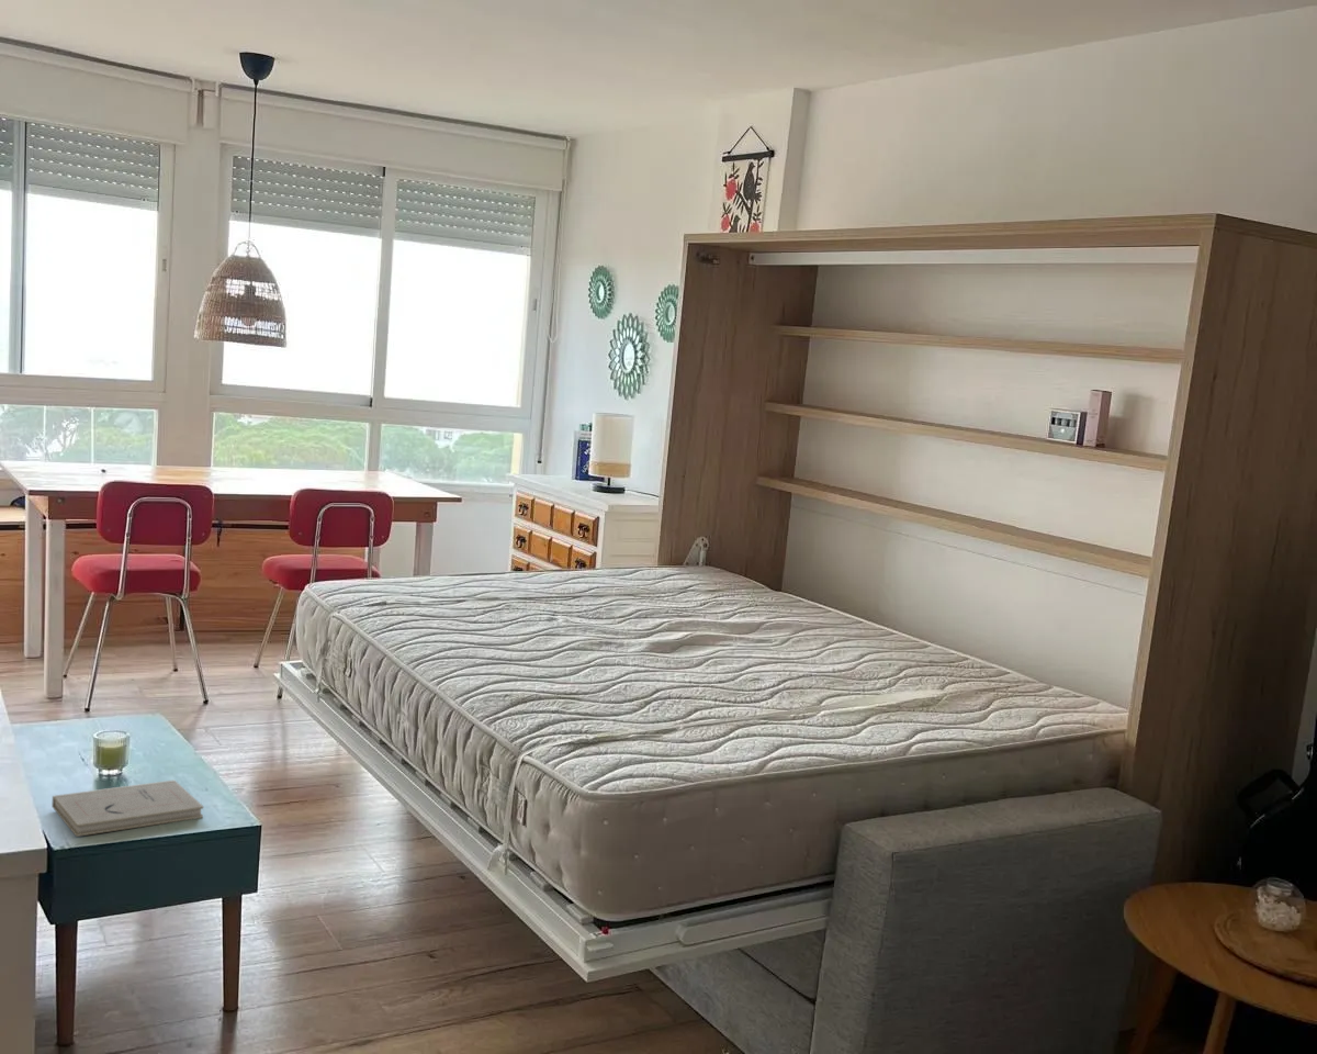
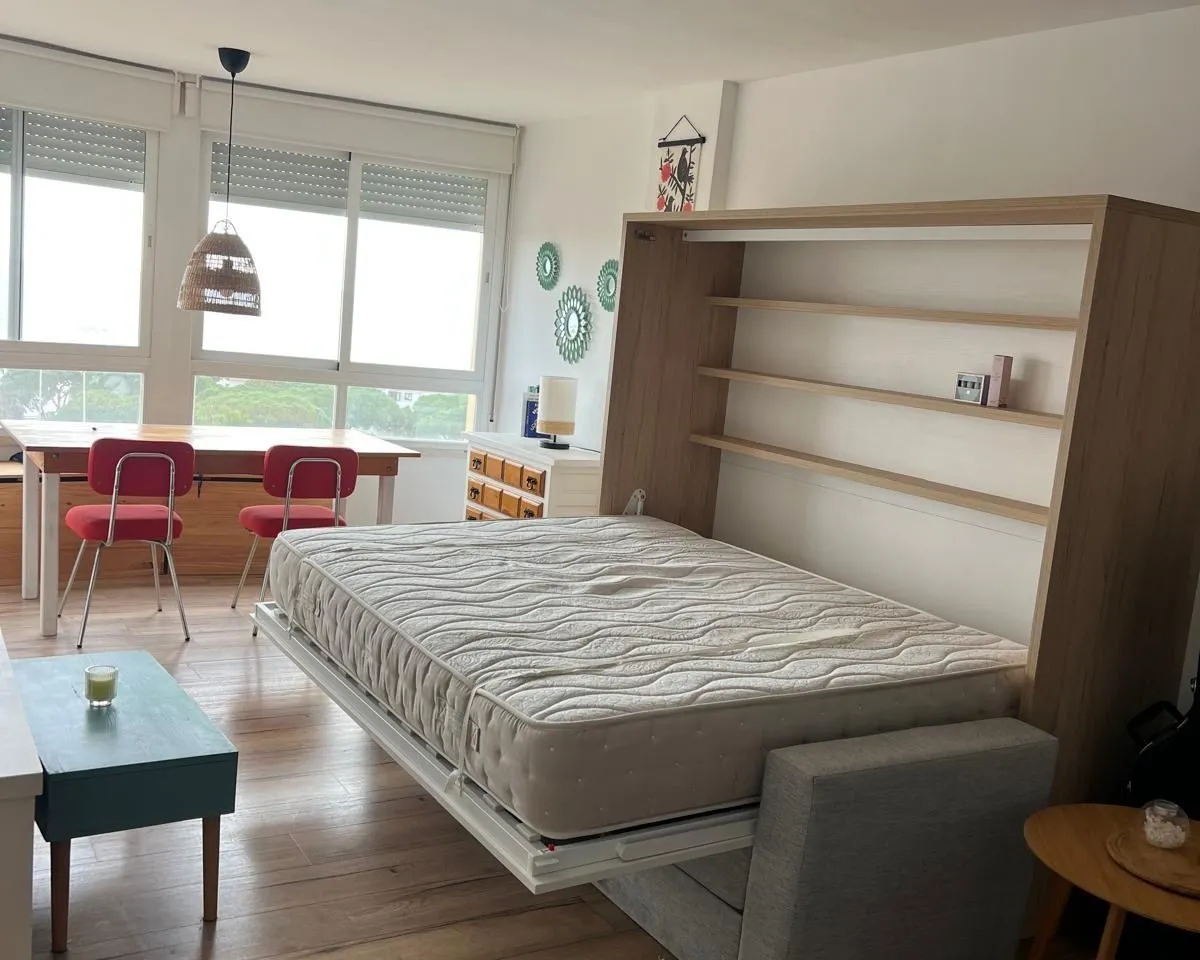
- book [50,780,204,838]
